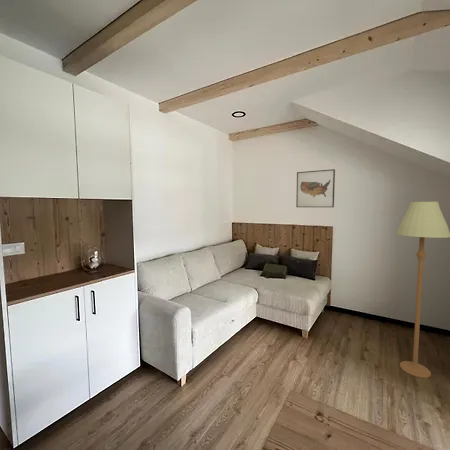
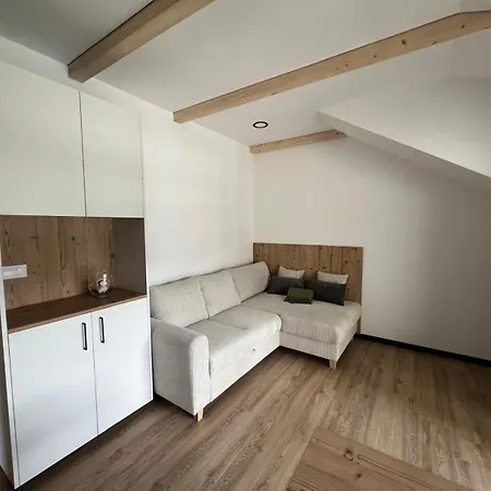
- floor lamp [396,201,450,379]
- wall art [295,168,336,208]
